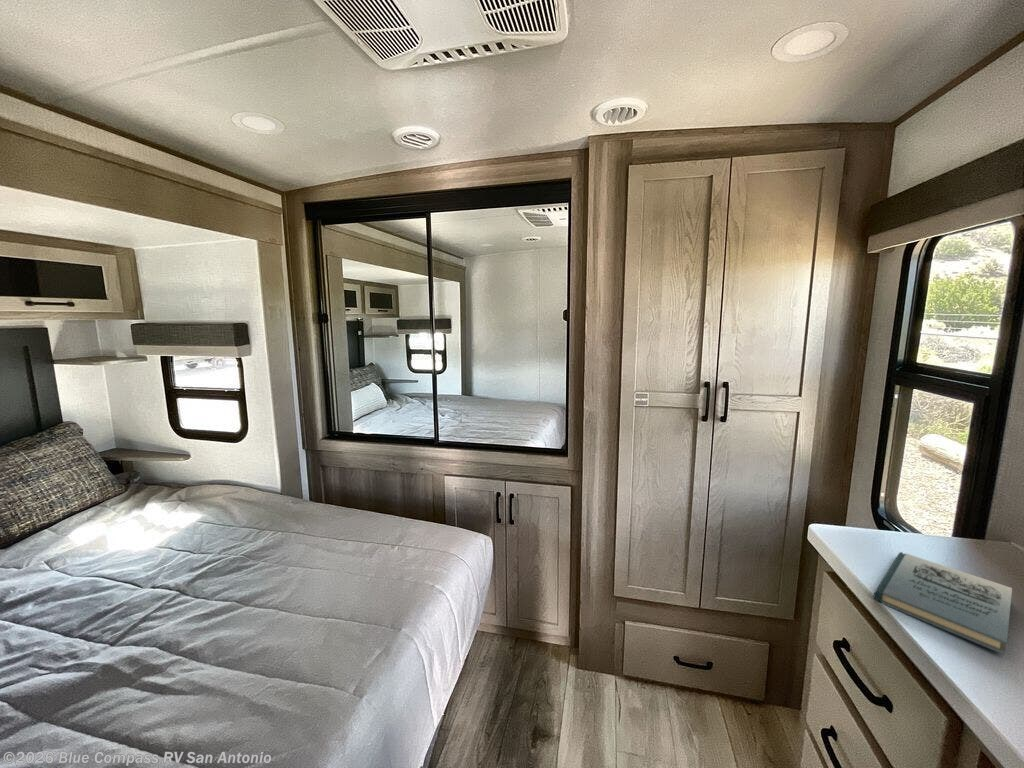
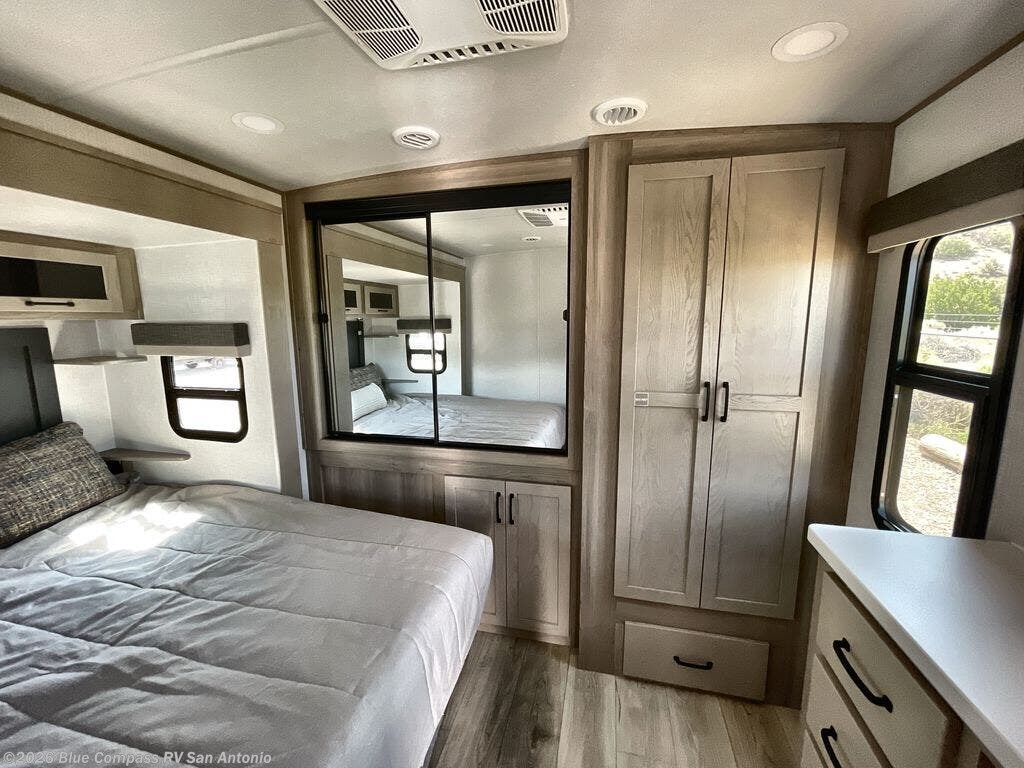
- book [873,551,1013,656]
